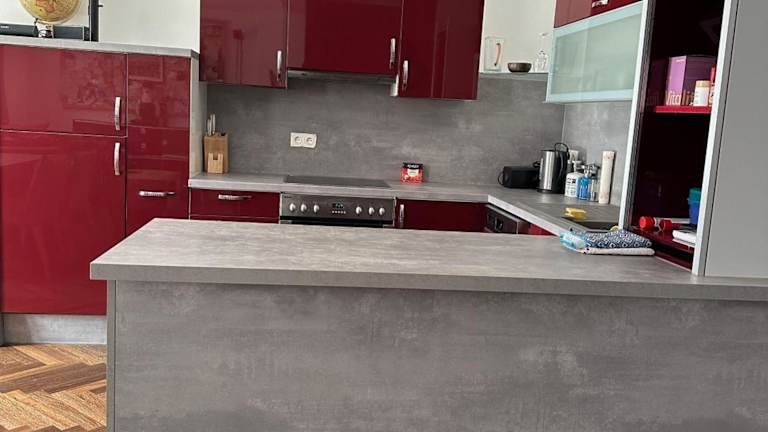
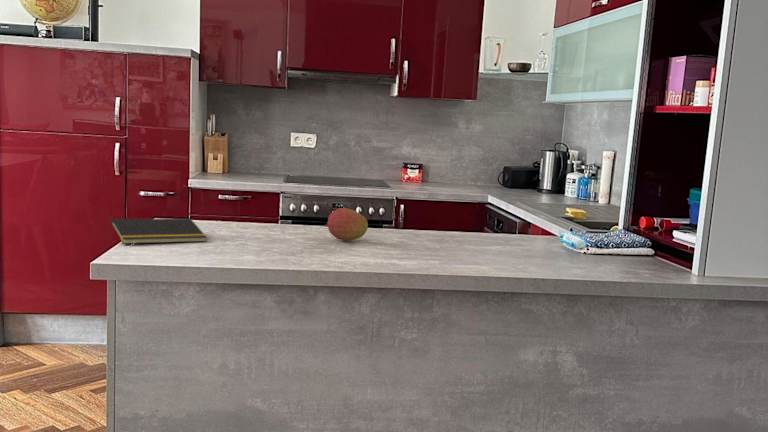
+ fruit [324,207,369,242]
+ notepad [107,217,208,245]
